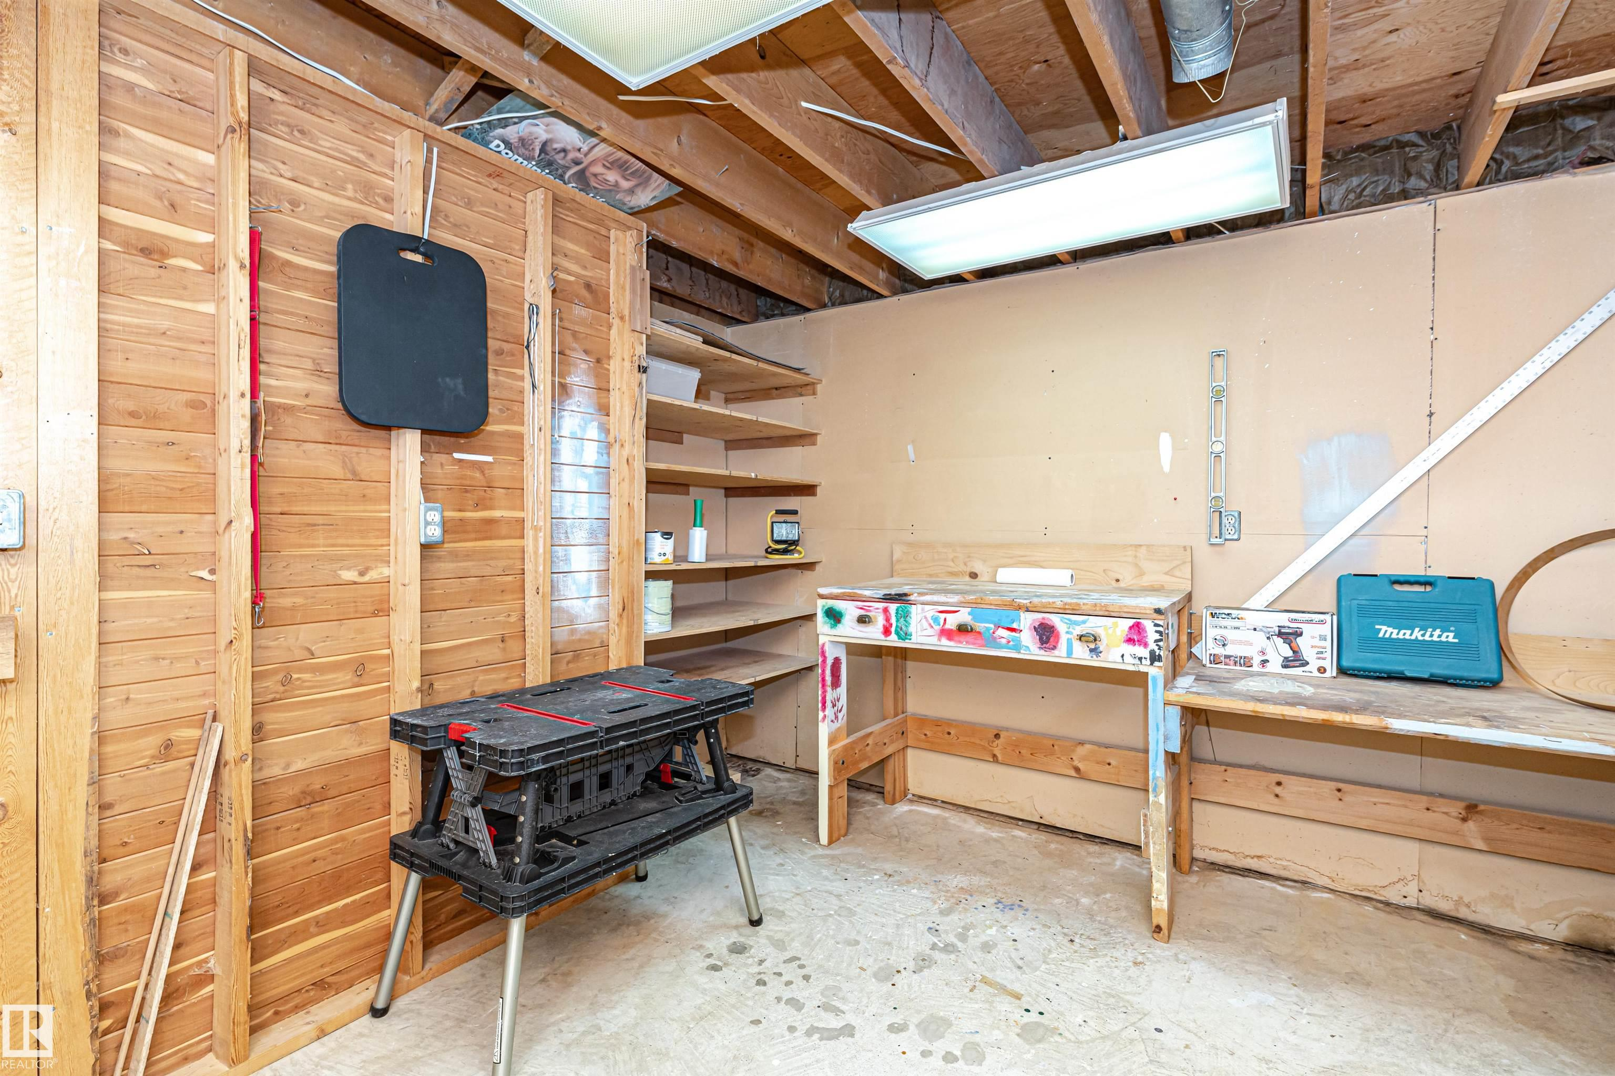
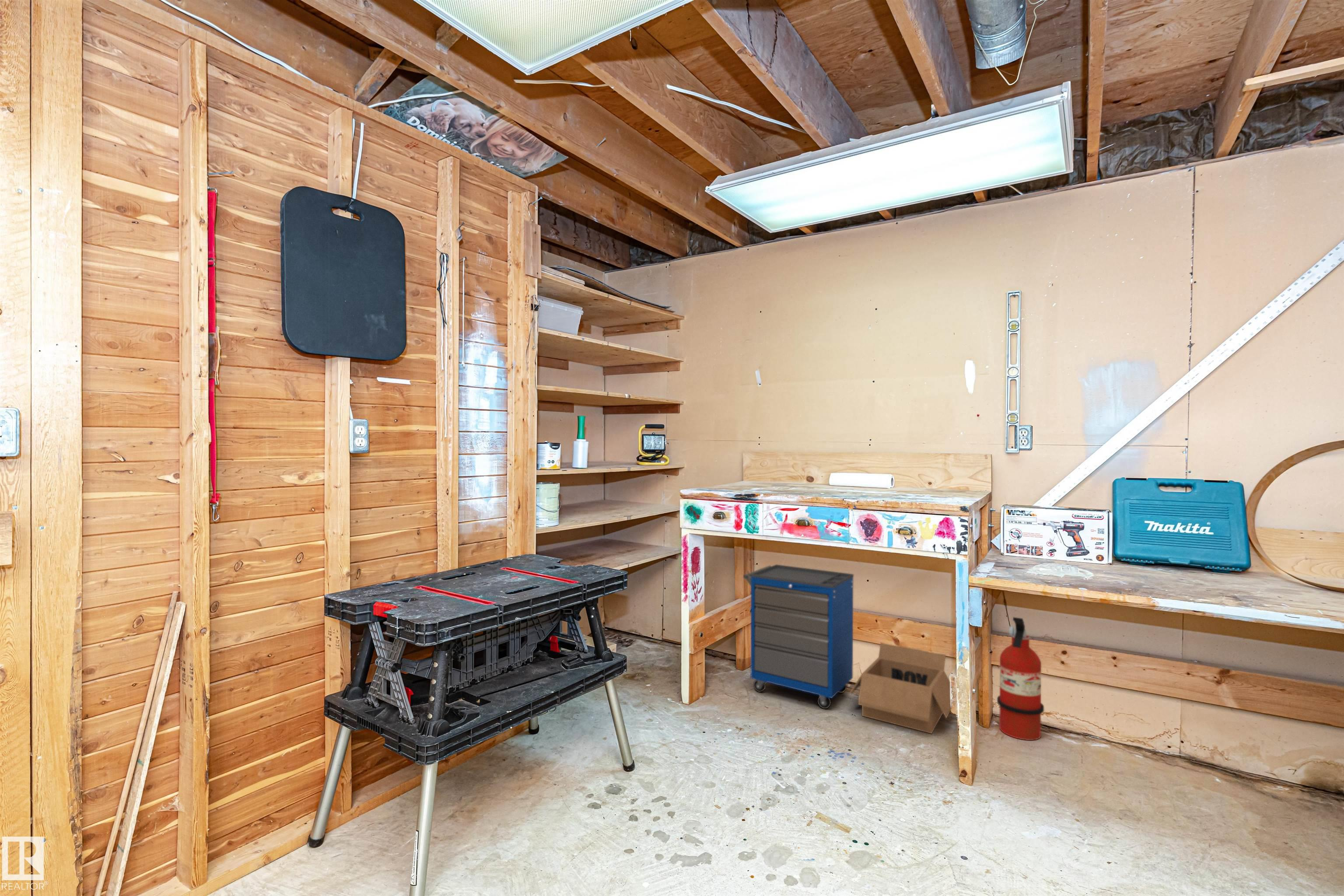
+ fire extinguisher [997,616,1044,741]
+ cabinet [743,564,854,709]
+ box [849,642,952,734]
